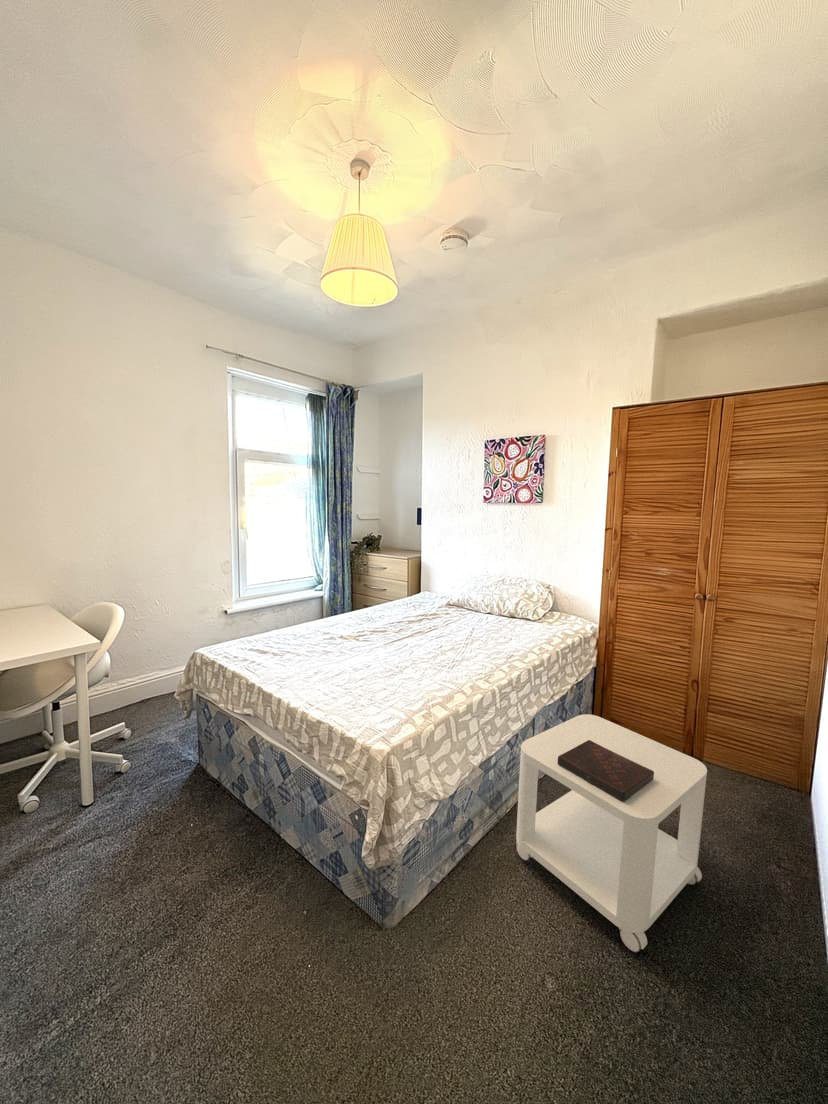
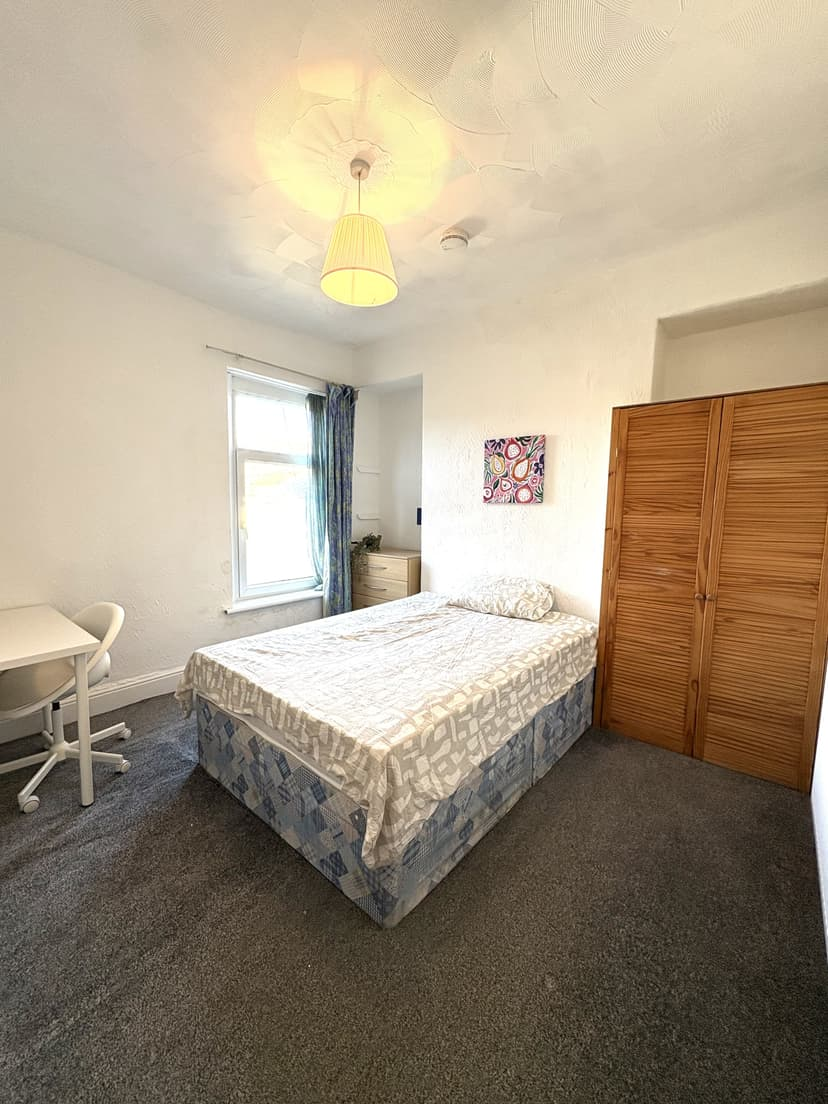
- side table [515,713,708,953]
- book [558,740,654,802]
